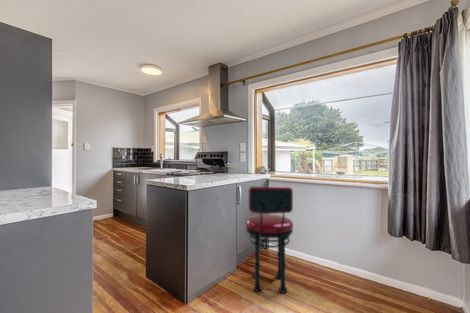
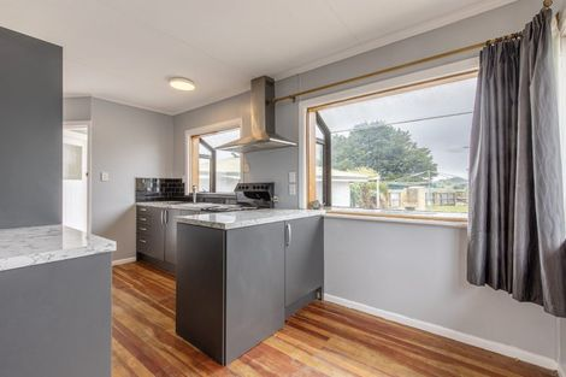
- stool [244,186,294,294]
